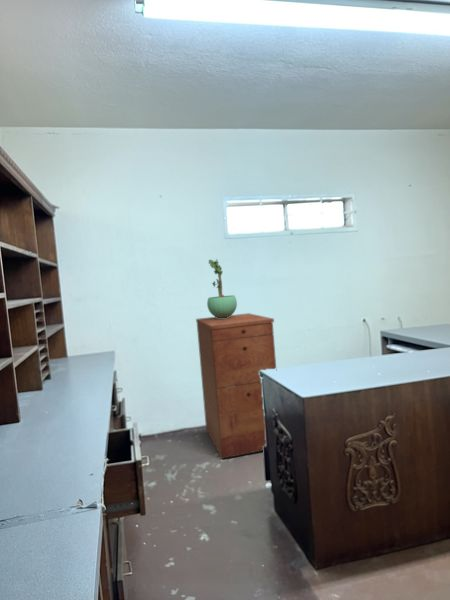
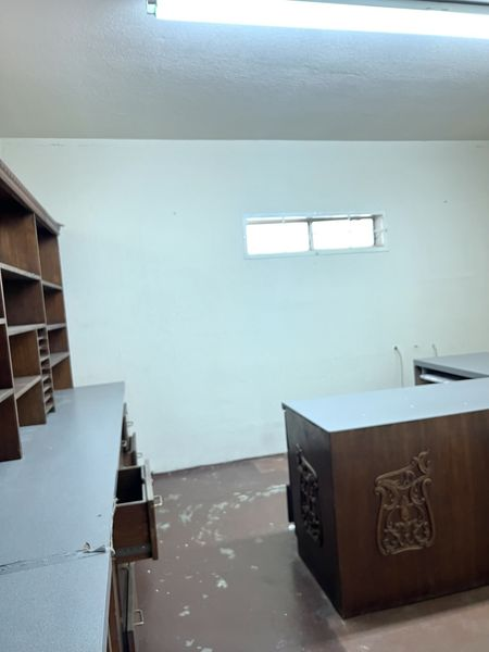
- filing cabinet [195,312,277,460]
- potted plant [206,258,238,318]
